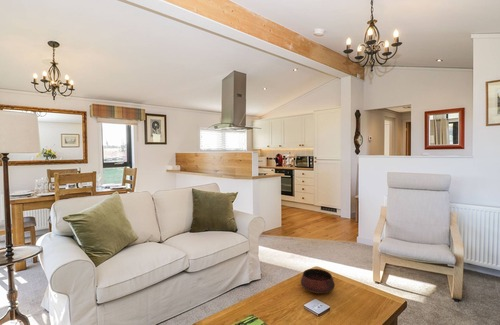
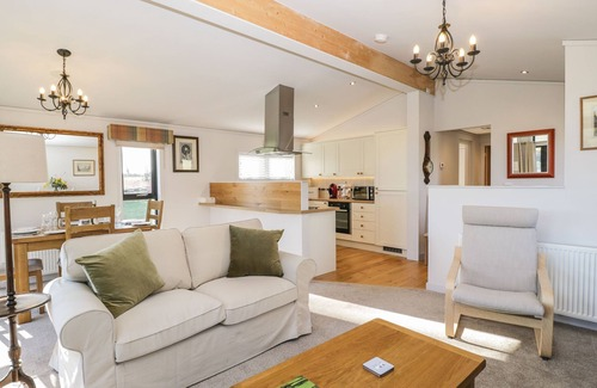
- bowl [300,268,336,294]
